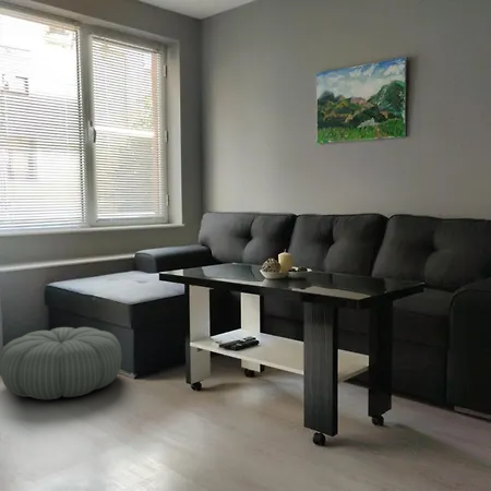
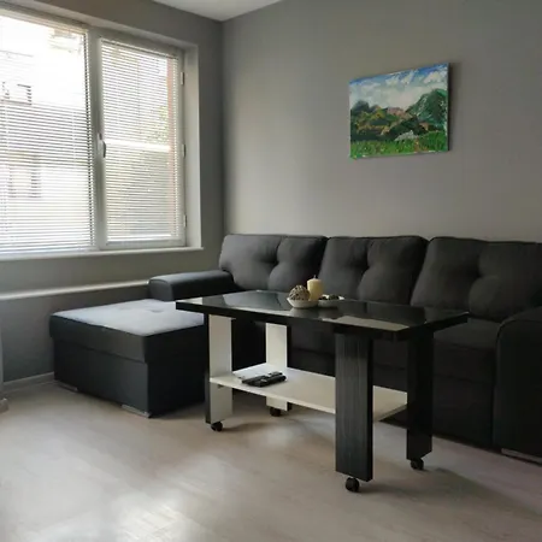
- pouf [0,326,123,400]
